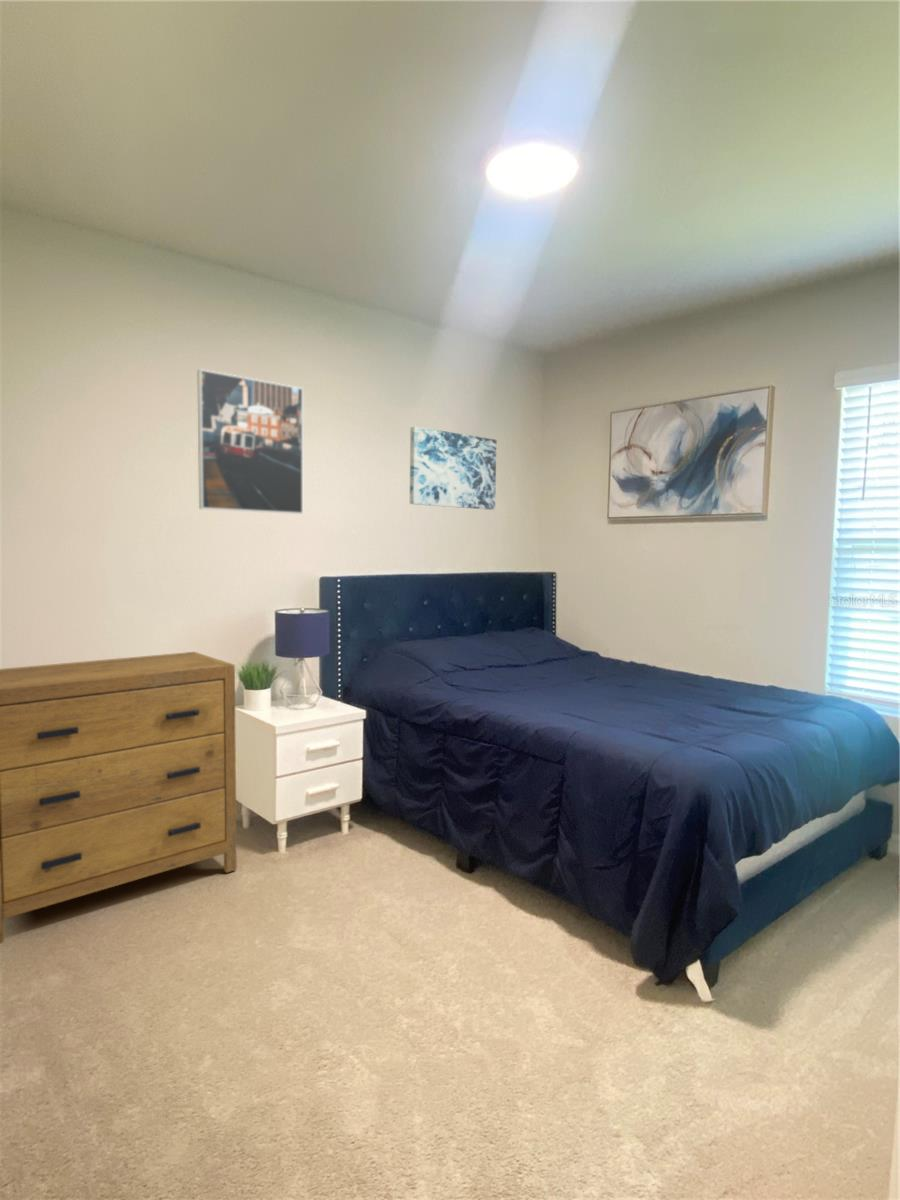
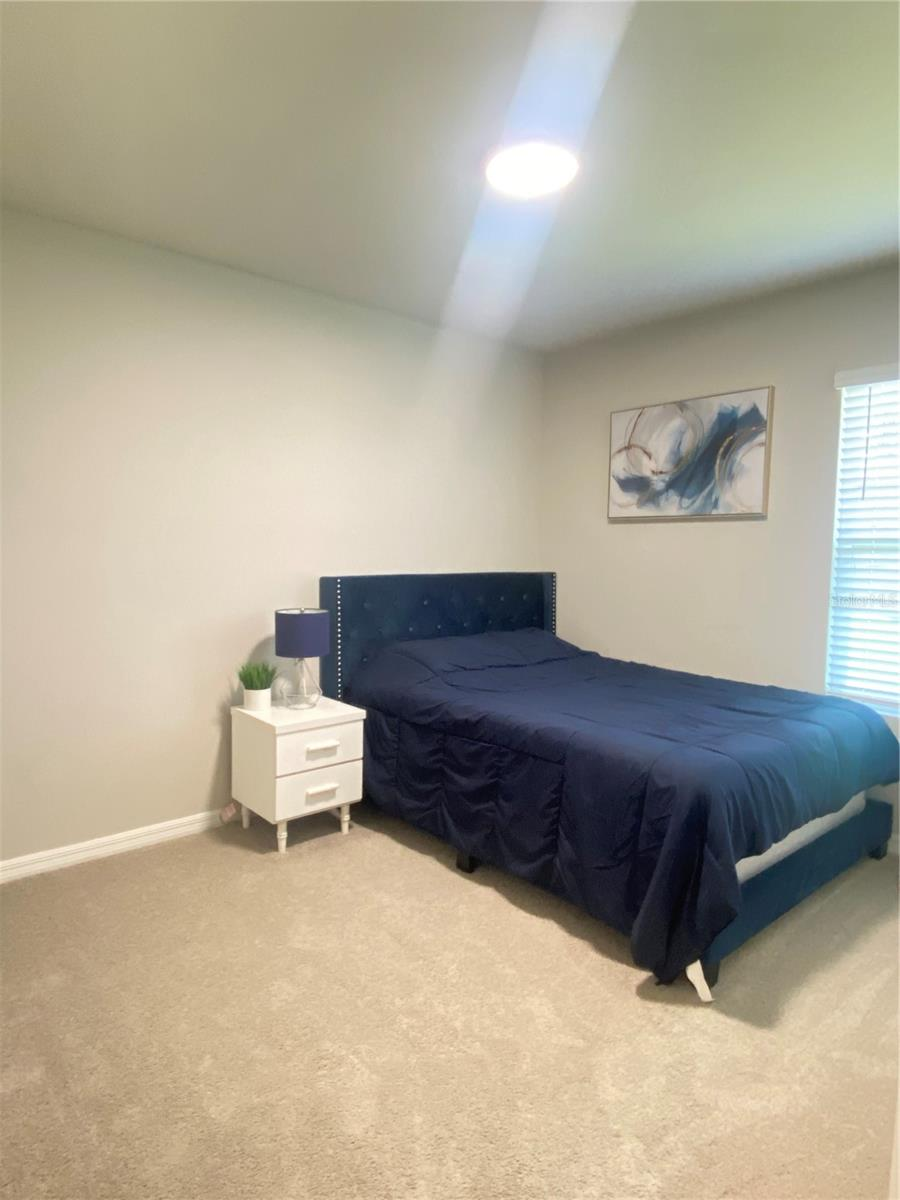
- wall art [409,426,497,511]
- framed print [196,368,304,515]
- dresser [0,651,238,945]
